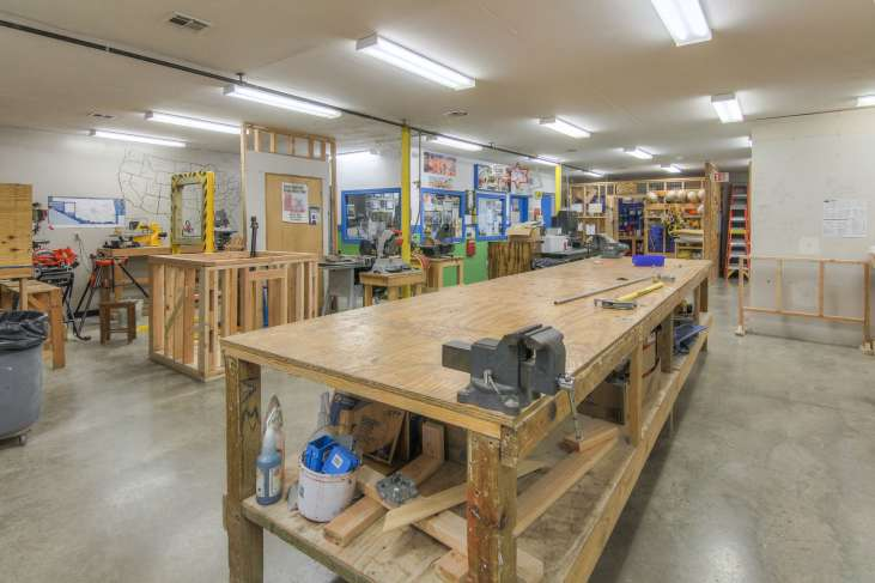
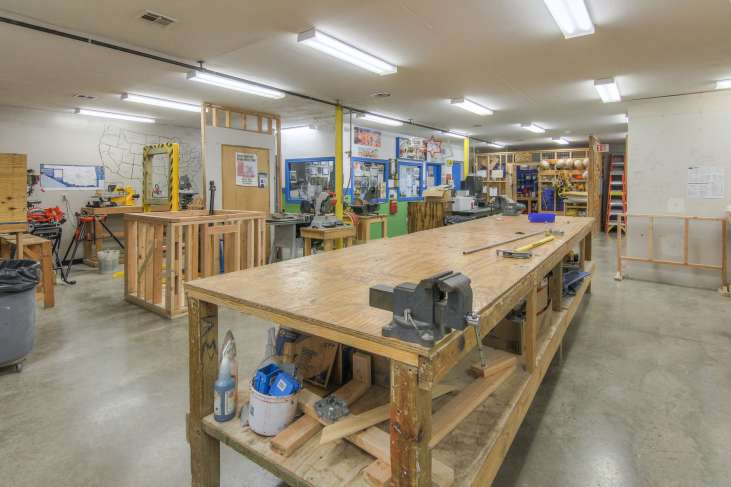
- stool [96,300,139,345]
